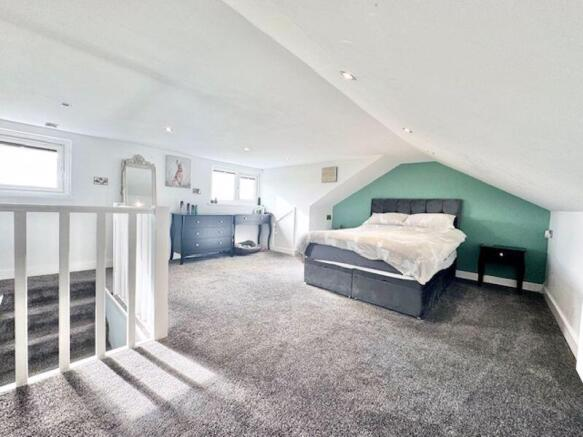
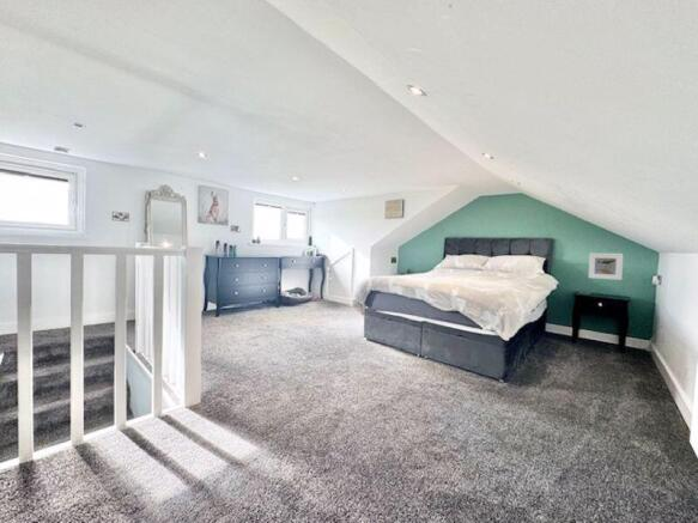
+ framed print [588,253,624,281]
